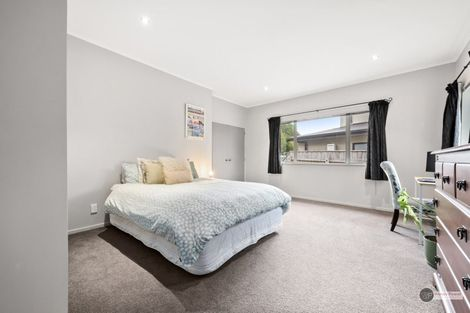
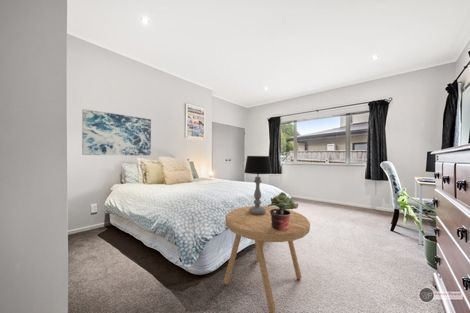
+ table lamp [243,155,273,215]
+ potted plant [267,191,299,231]
+ side table [223,205,311,313]
+ wall art [81,108,152,156]
